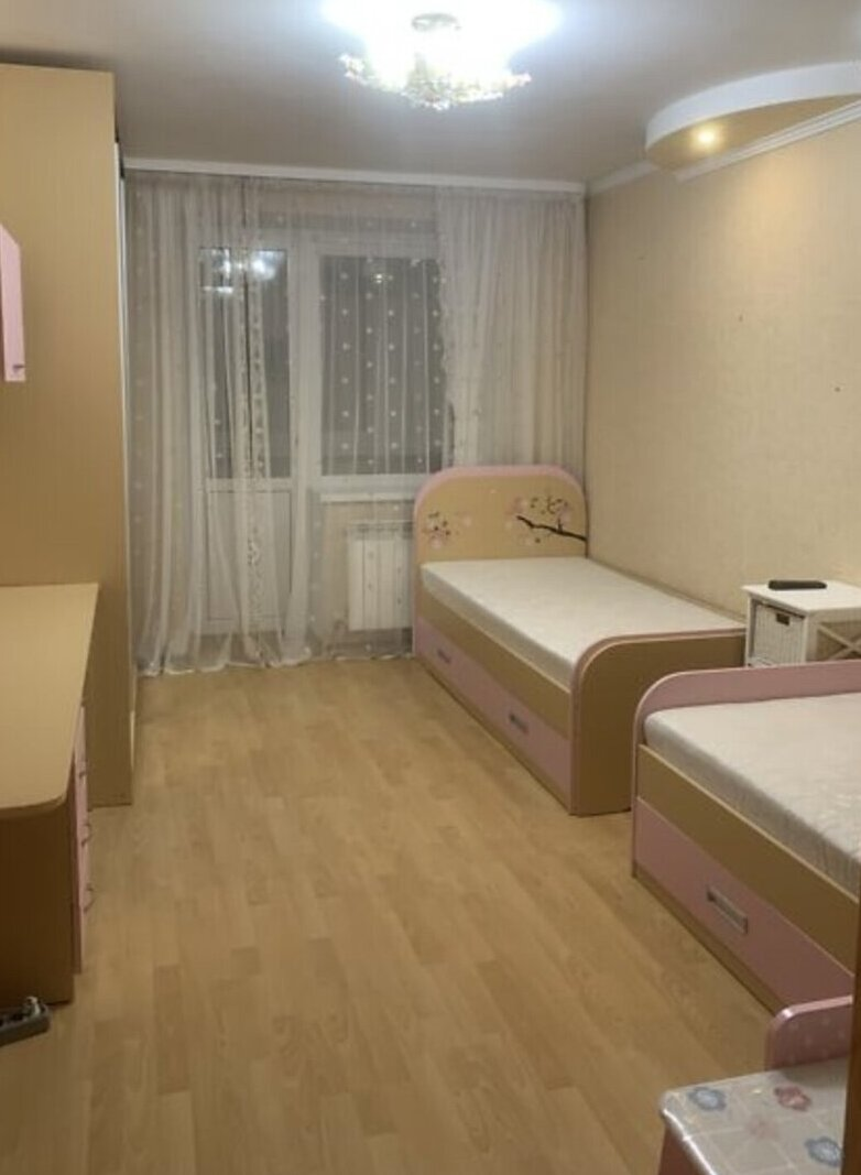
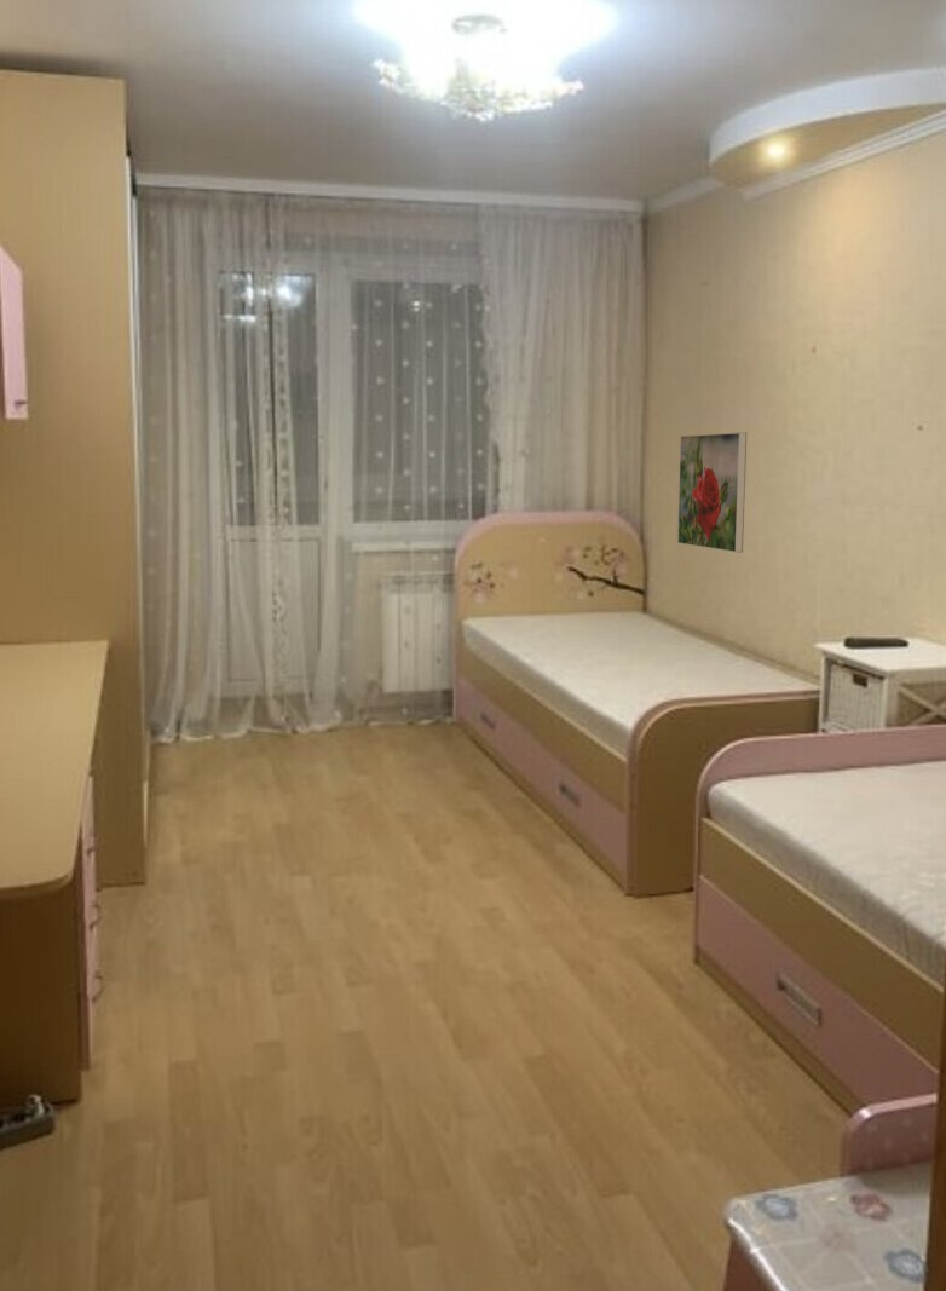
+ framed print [676,431,748,554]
